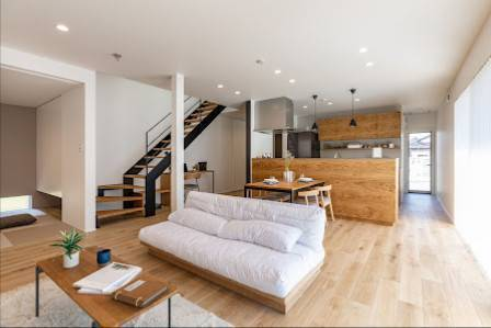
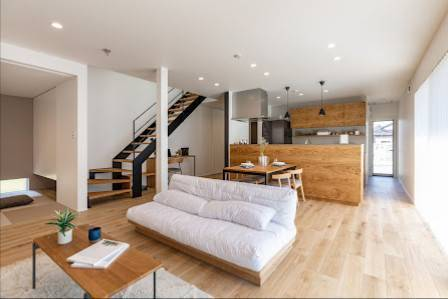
- notebook [110,276,170,309]
